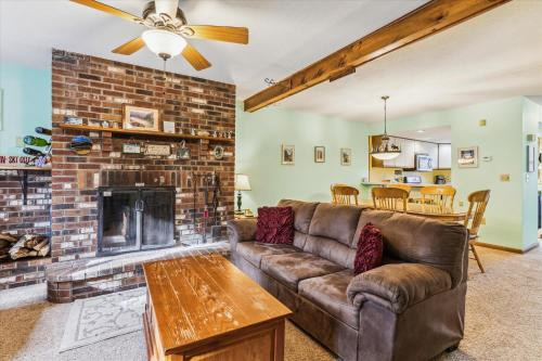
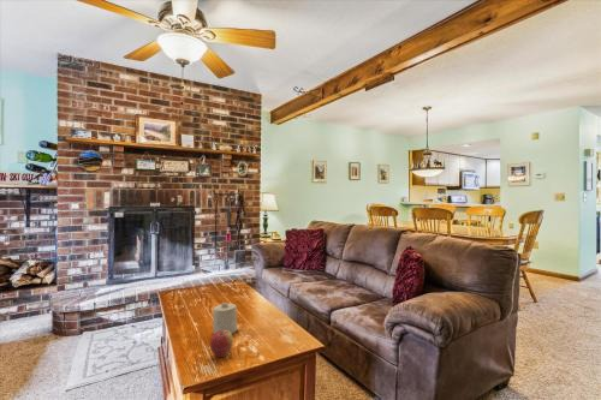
+ apple [209,330,234,358]
+ candle [212,302,238,335]
